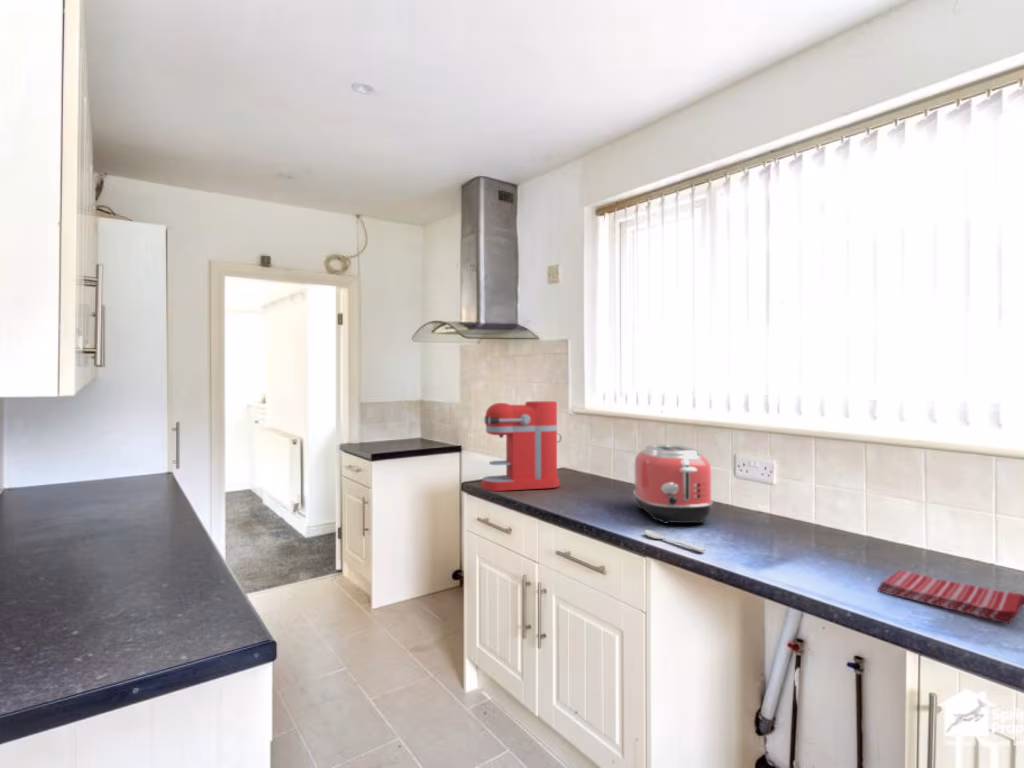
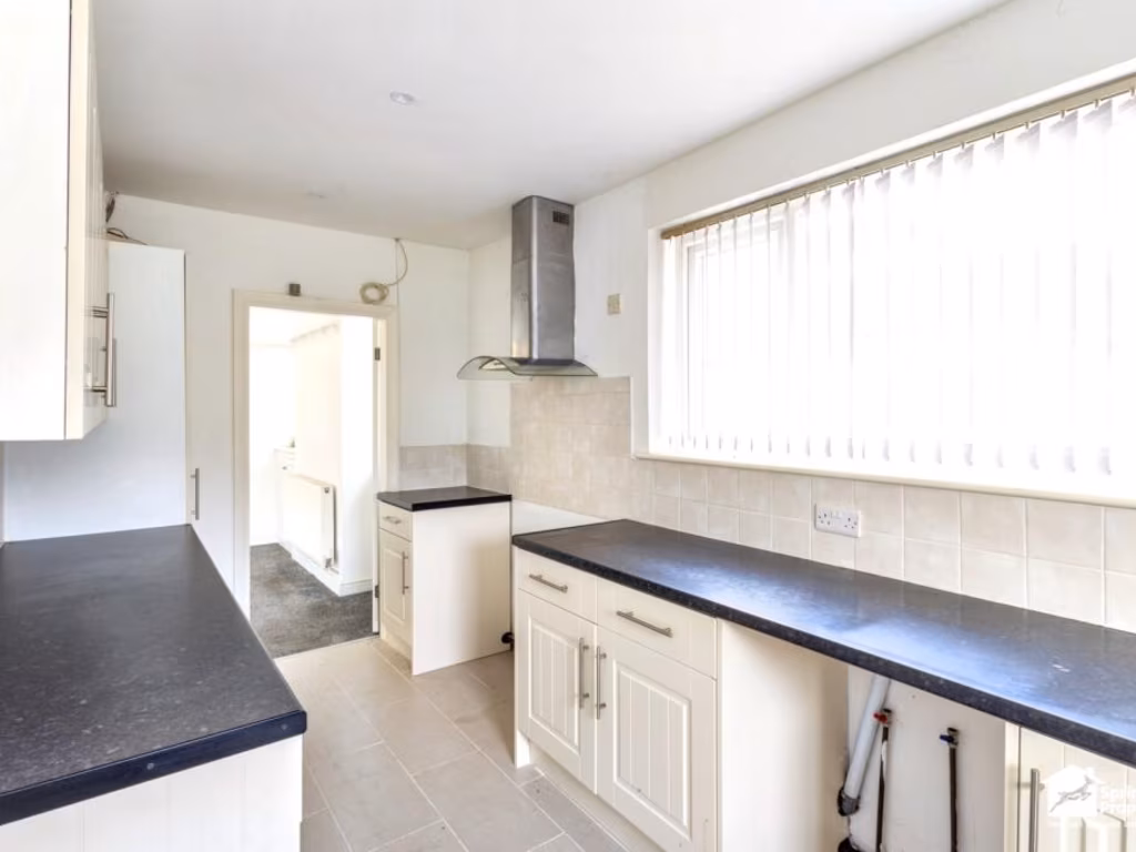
- toaster [632,444,714,525]
- spoon [643,529,707,553]
- dish towel [876,569,1024,625]
- coffee maker [481,400,563,492]
